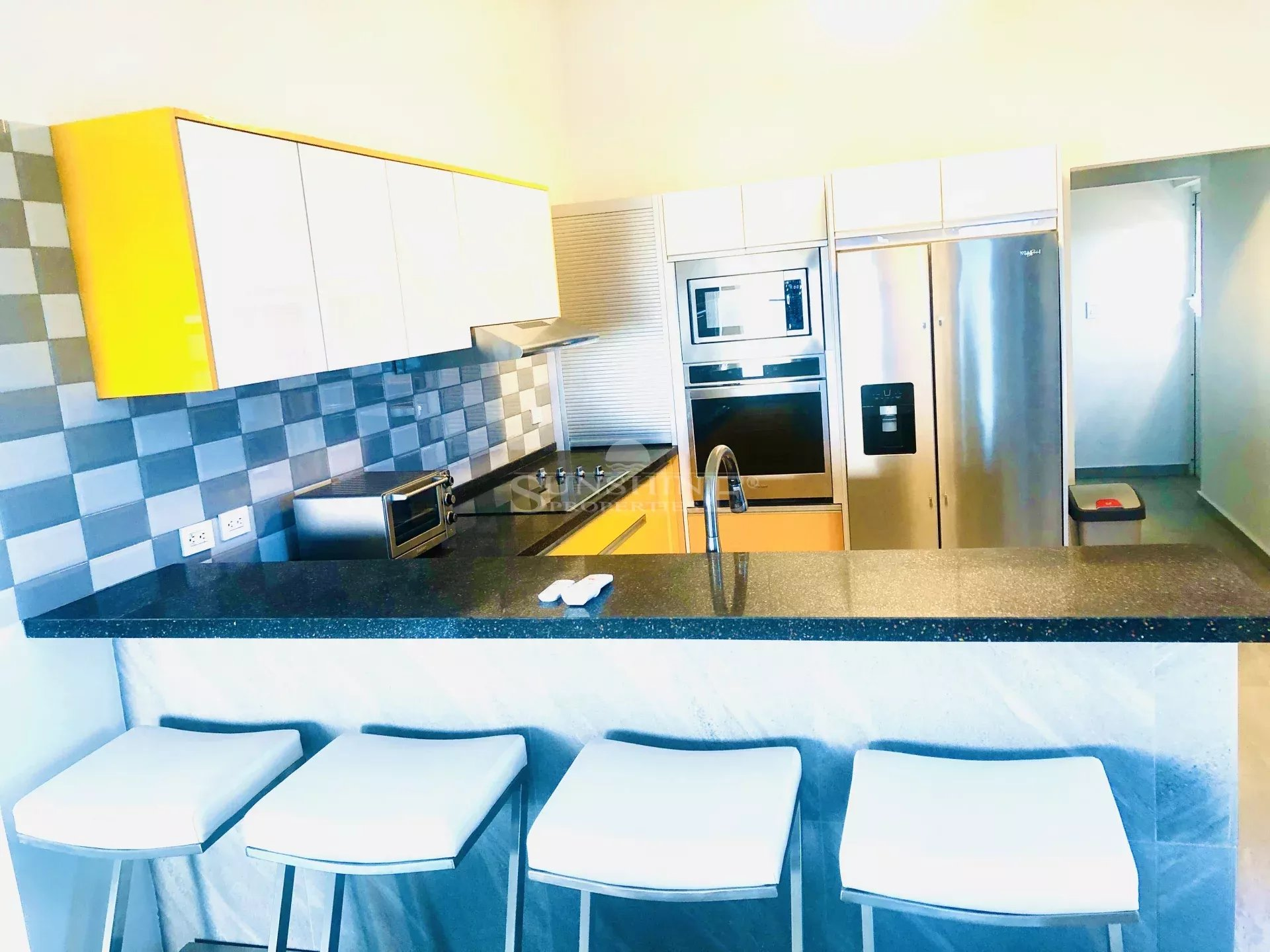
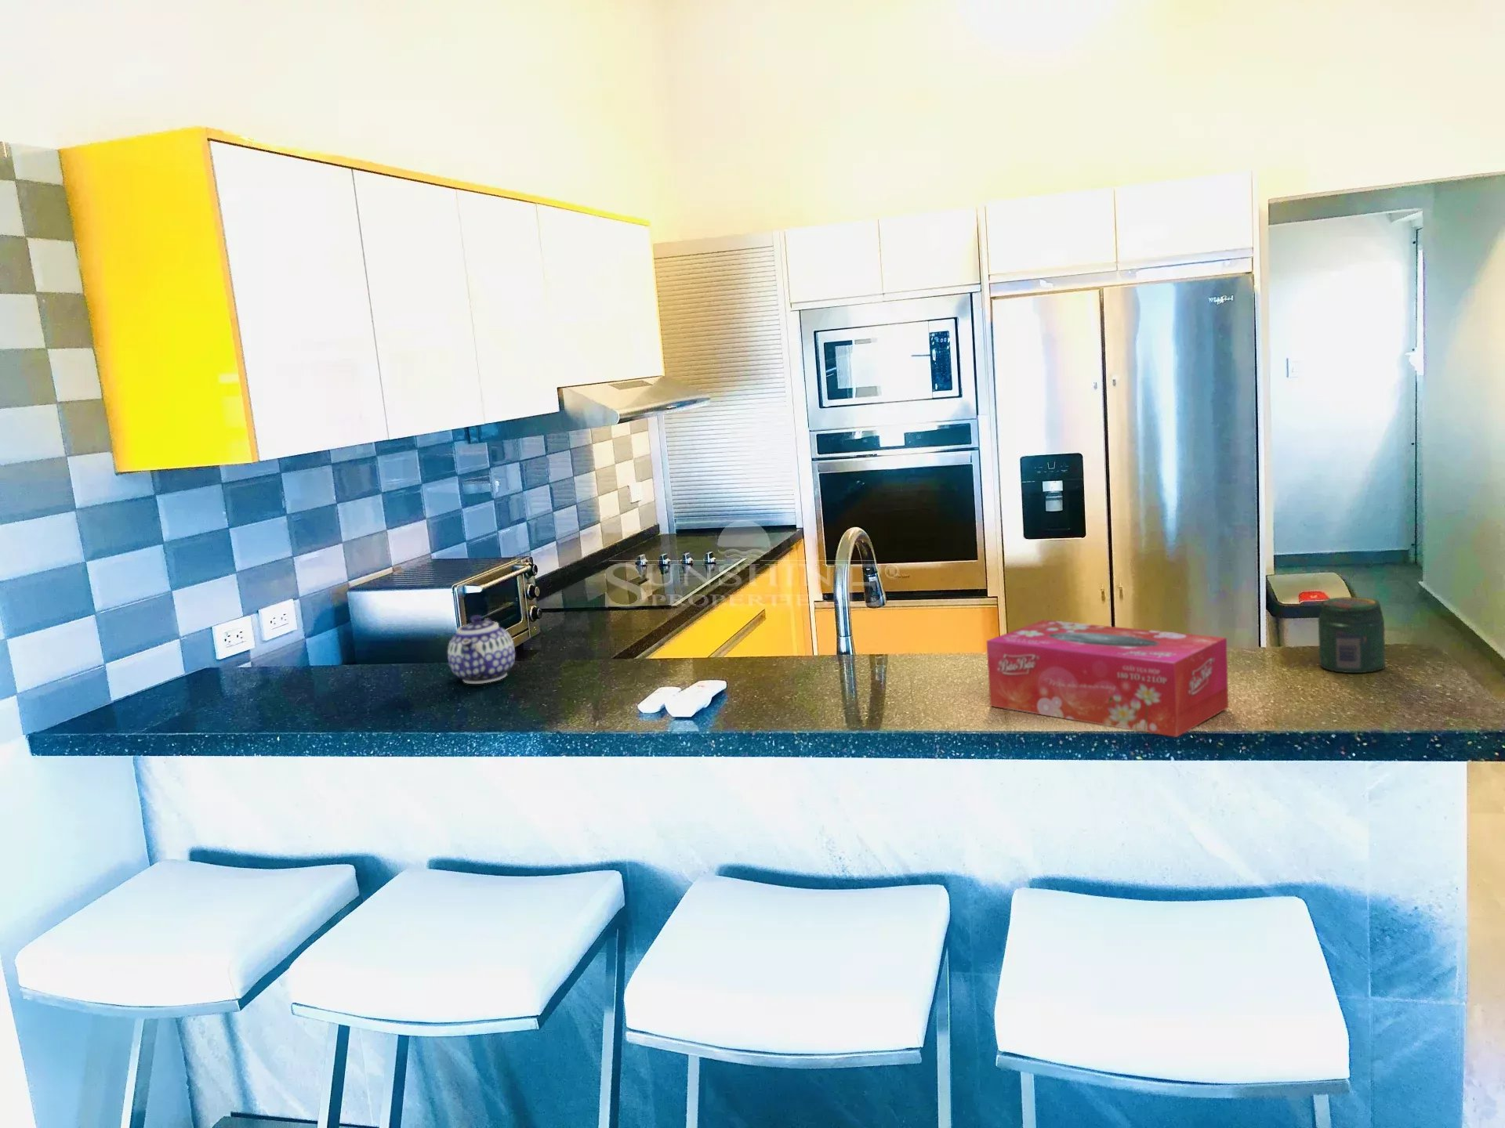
+ teapot [447,614,515,685]
+ jar [1318,596,1385,674]
+ tissue box [985,619,1229,738]
